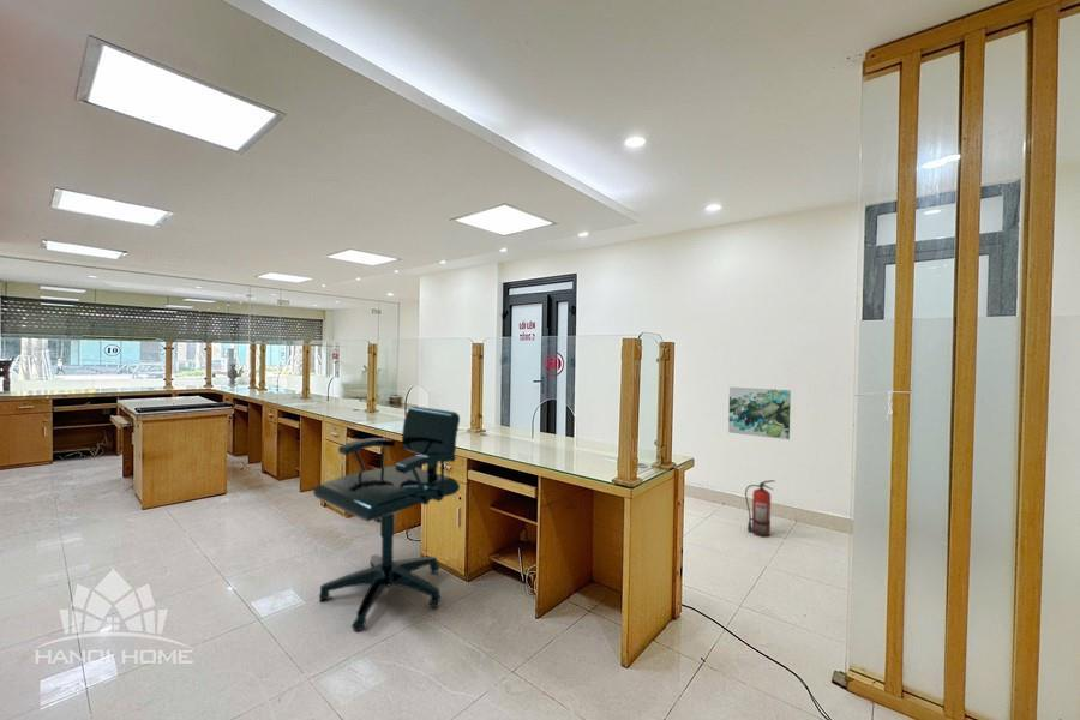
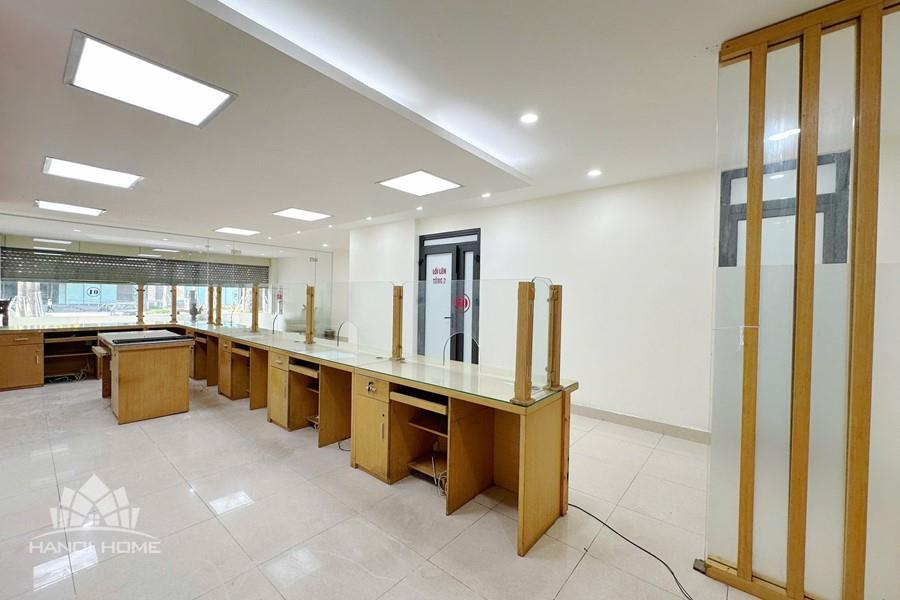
- fire extinguisher [744,479,776,538]
- office chair [312,406,461,632]
- wall art [727,386,792,440]
